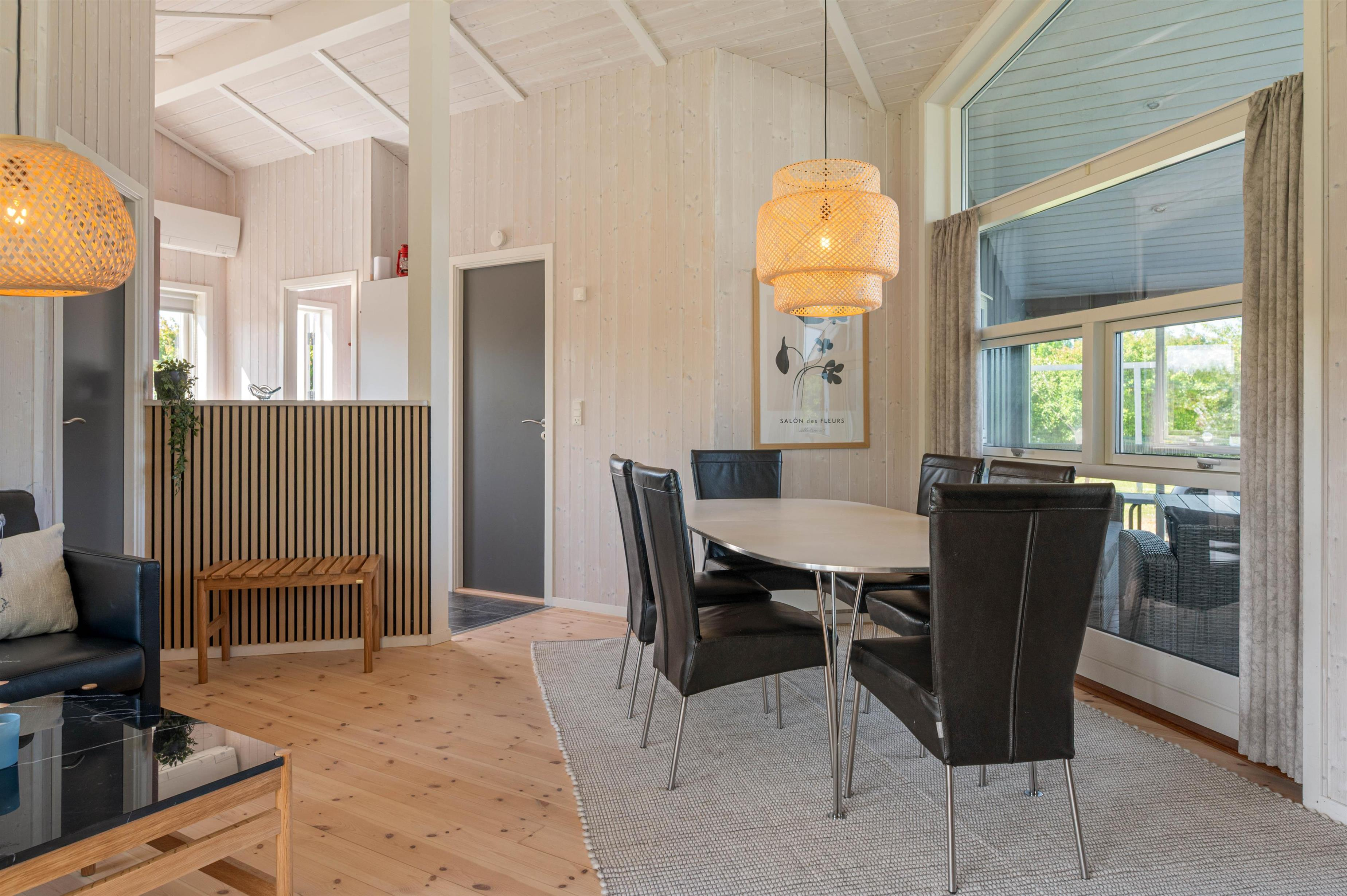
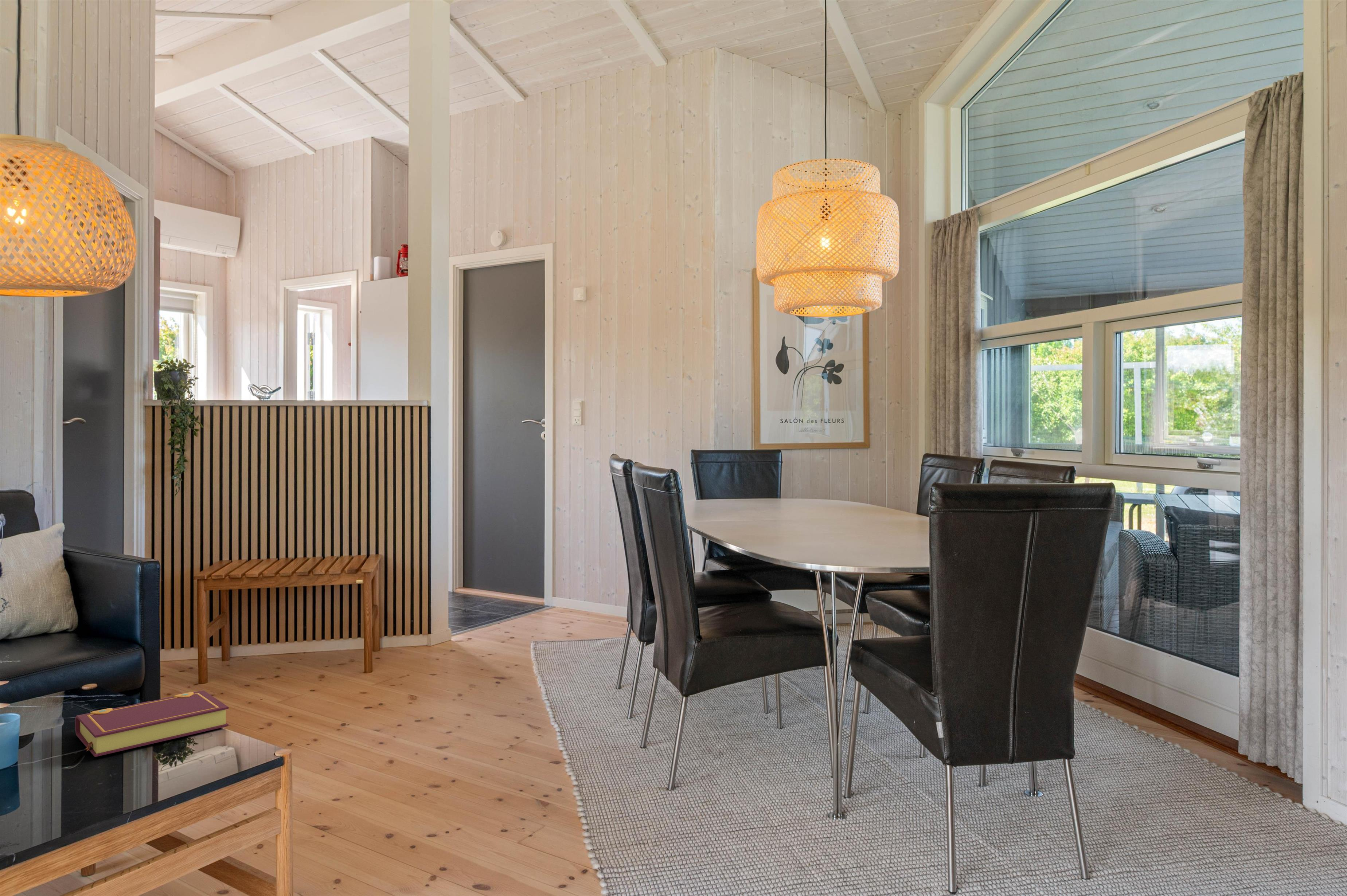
+ book [75,690,229,757]
